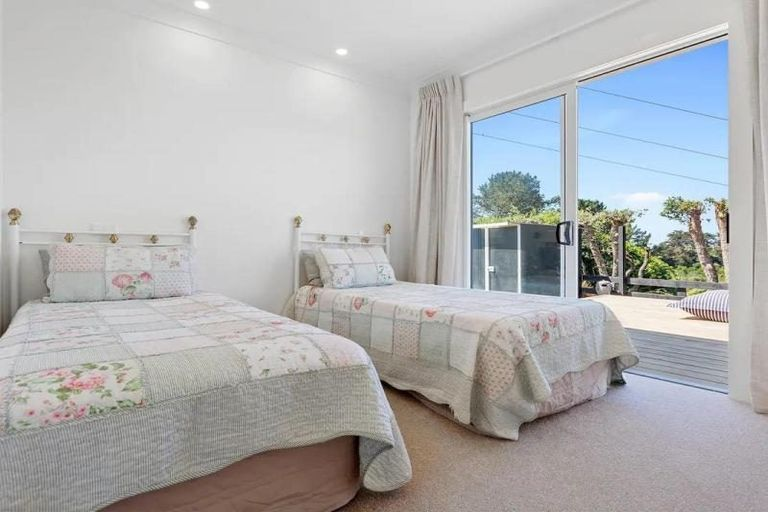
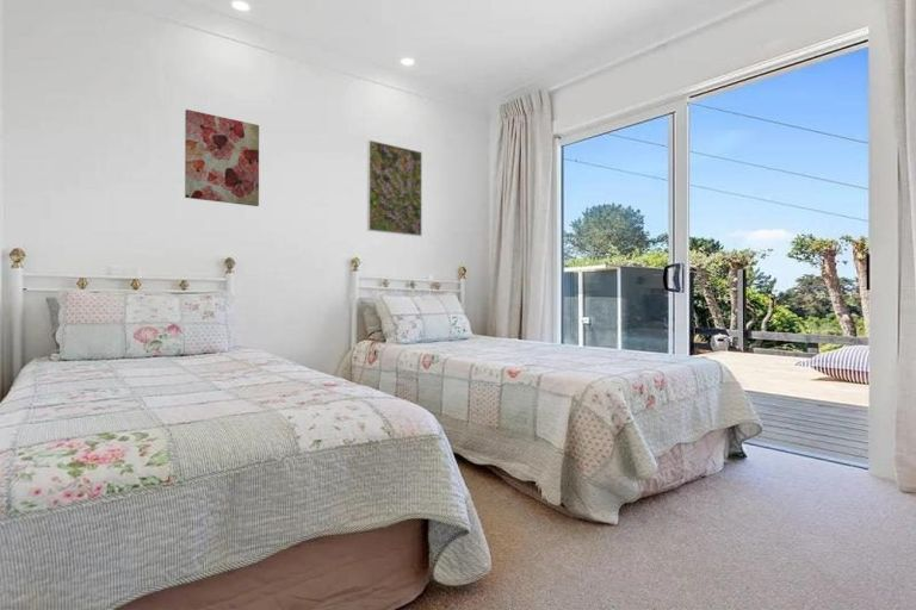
+ wall art [184,108,260,207]
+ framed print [366,139,423,237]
